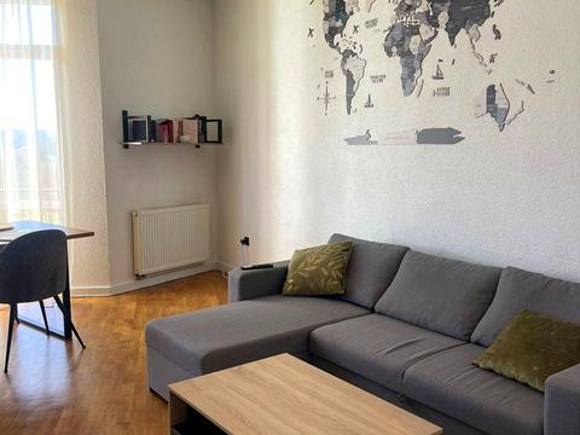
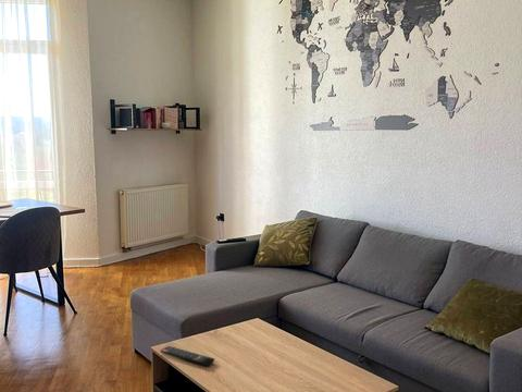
+ remote control [160,345,215,367]
